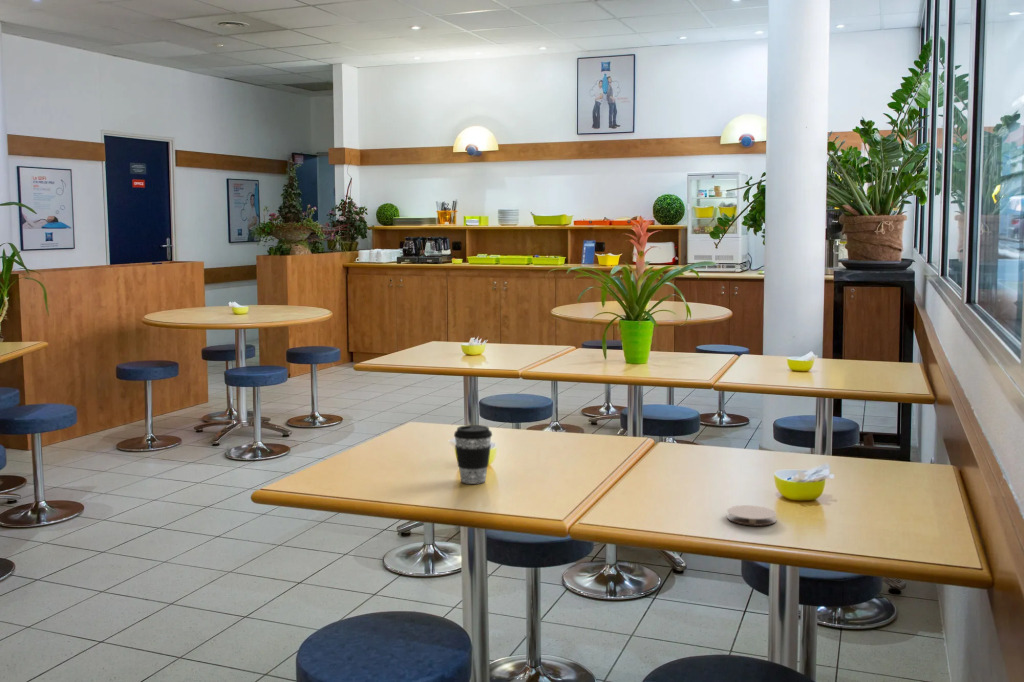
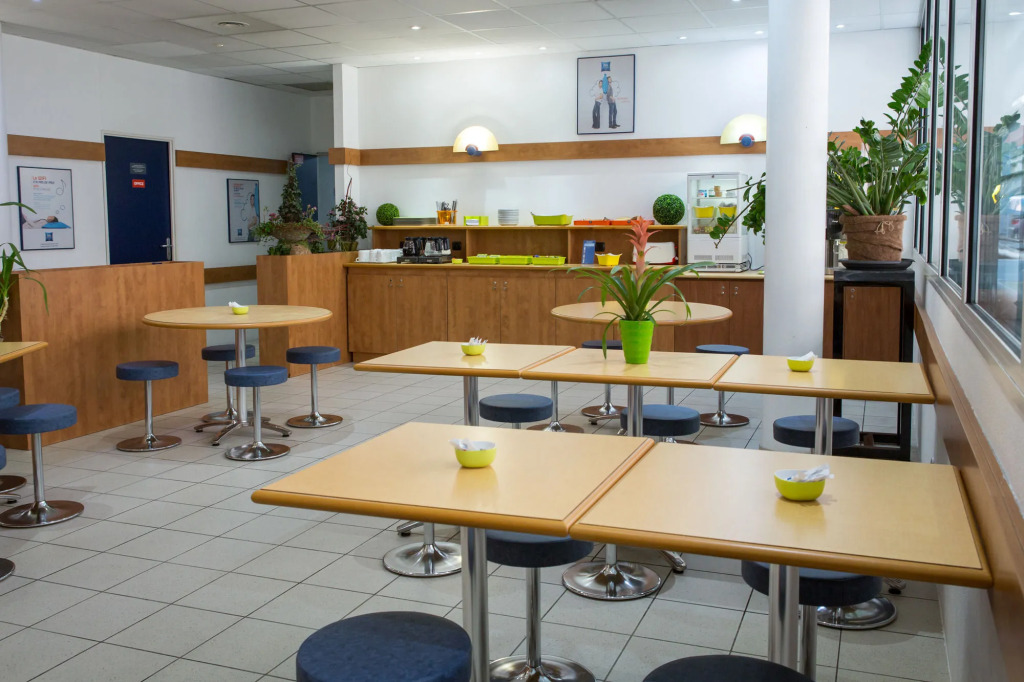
- coaster [726,504,778,527]
- coffee cup [453,424,493,485]
